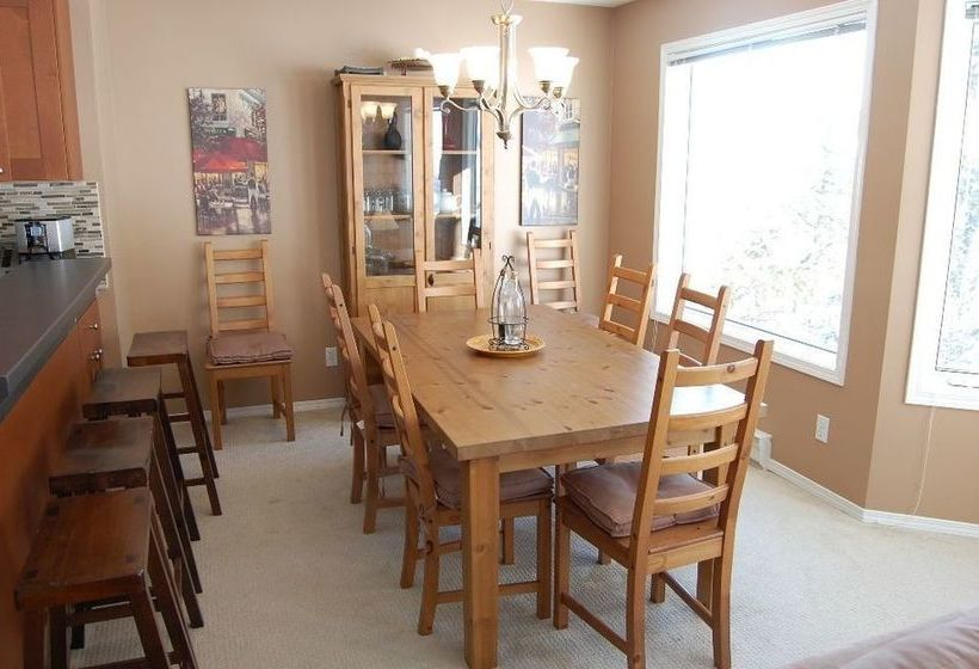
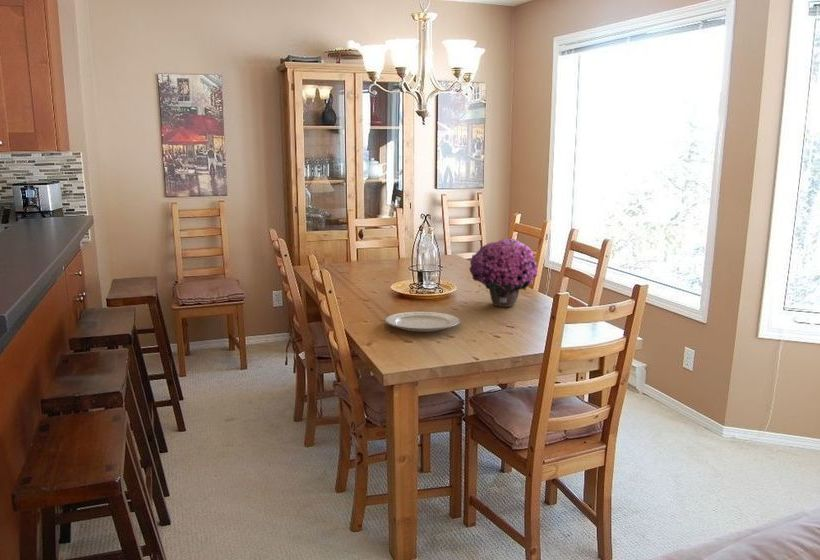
+ flower [468,237,539,308]
+ chinaware [384,311,461,333]
